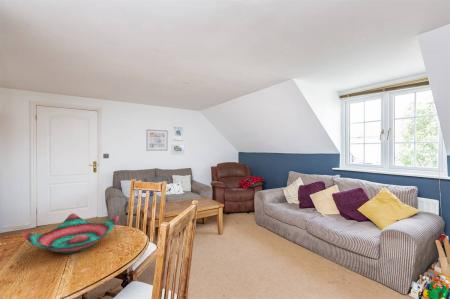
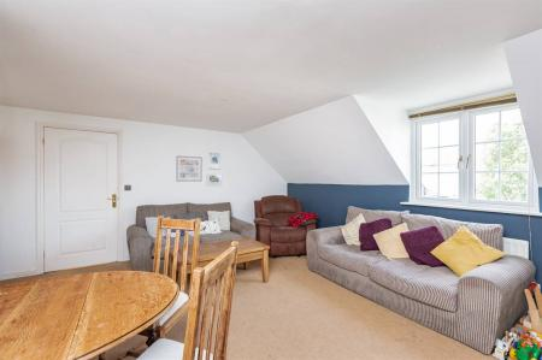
- decorative bowl [21,212,120,254]
